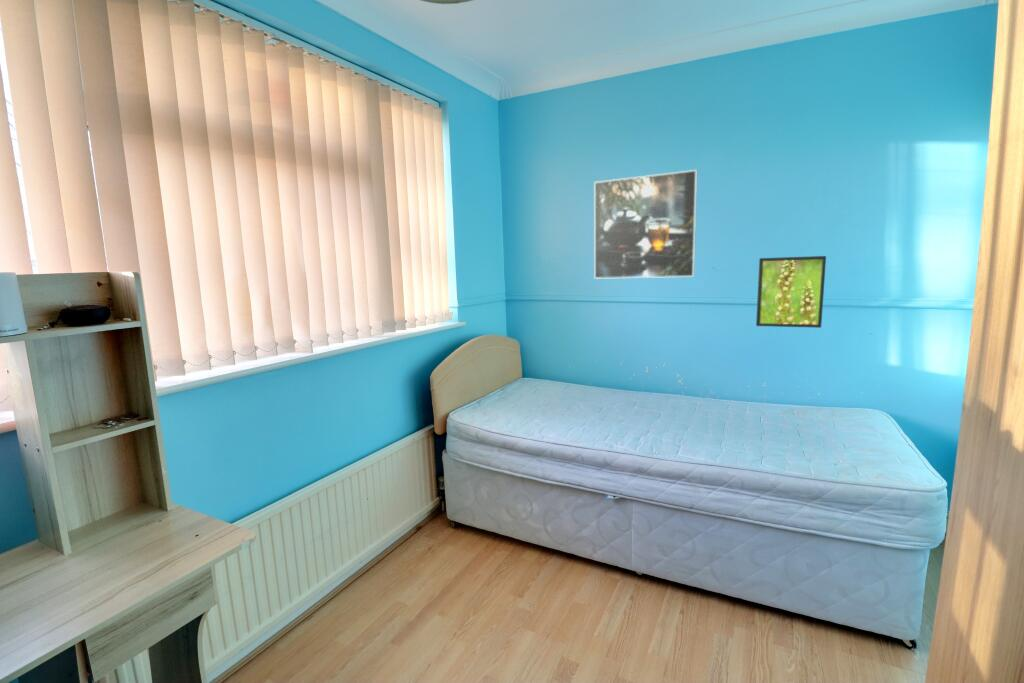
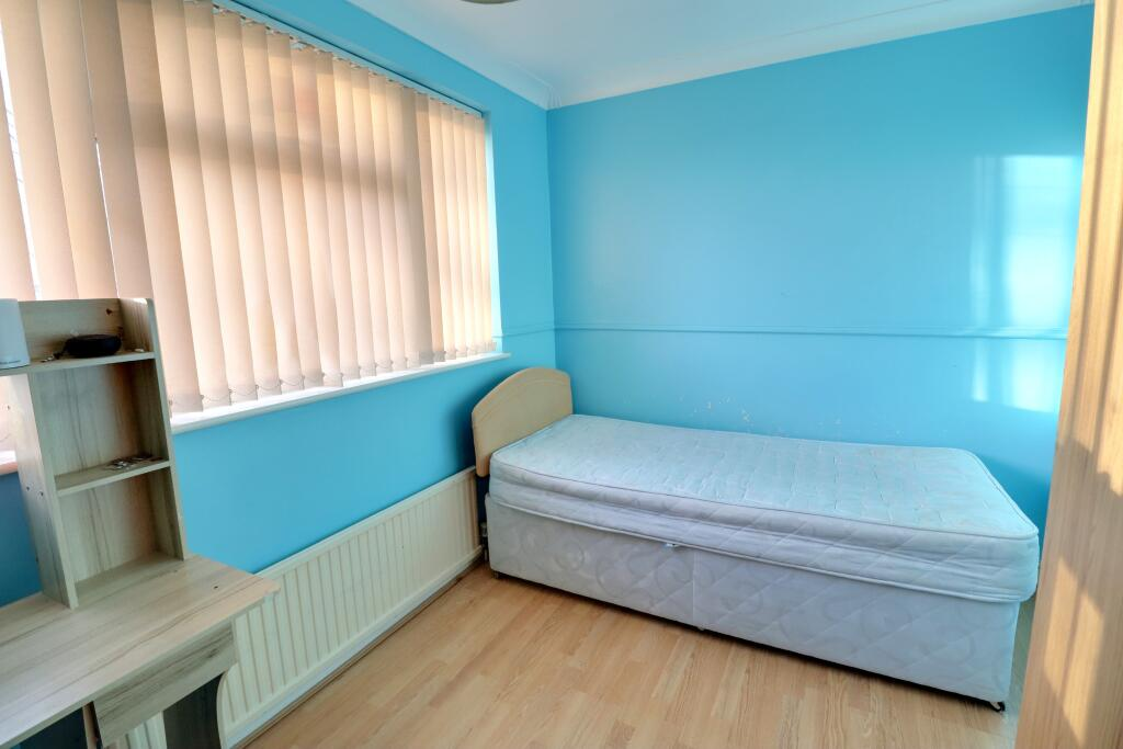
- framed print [593,169,698,280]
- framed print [755,255,827,329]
